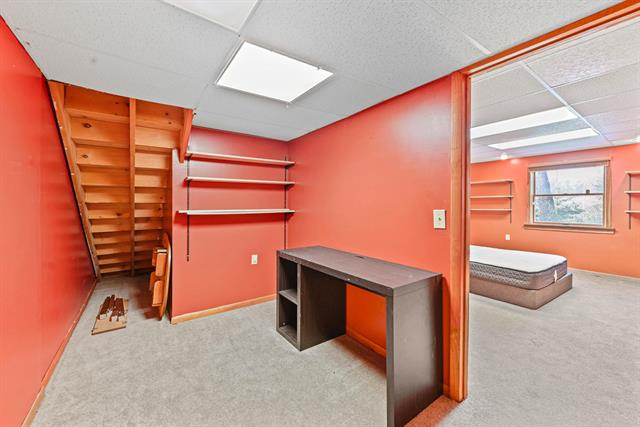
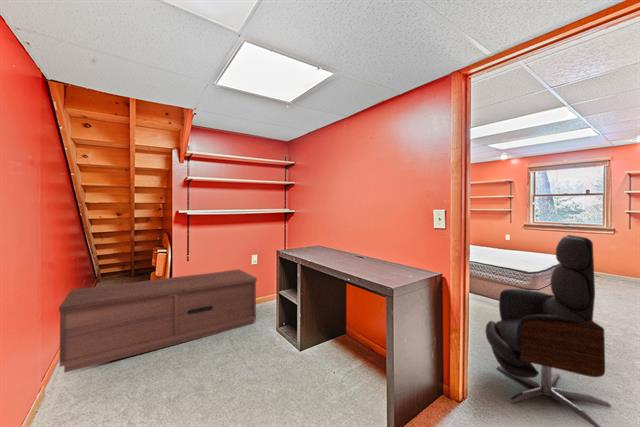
+ dresser [58,268,258,374]
+ office chair [484,234,612,427]
